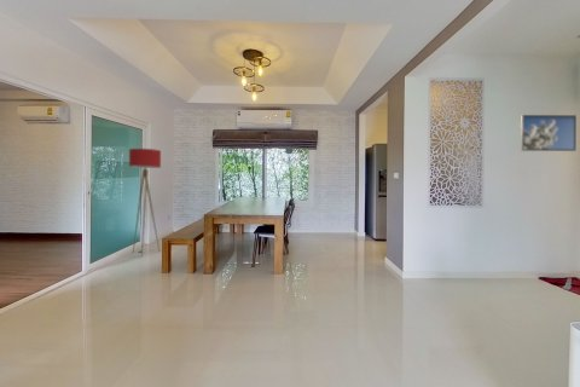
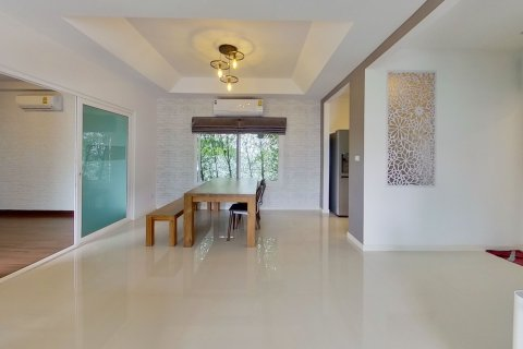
- floor lamp [128,148,162,258]
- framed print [520,114,578,152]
